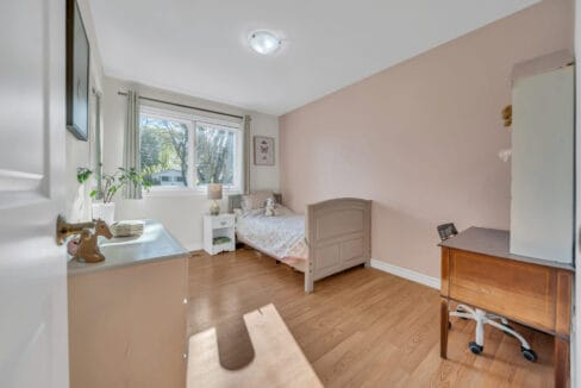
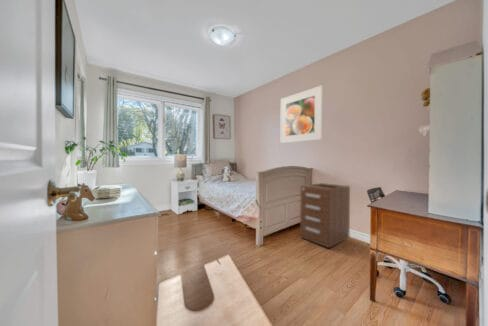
+ filing cabinet [299,182,351,249]
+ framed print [279,84,324,144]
